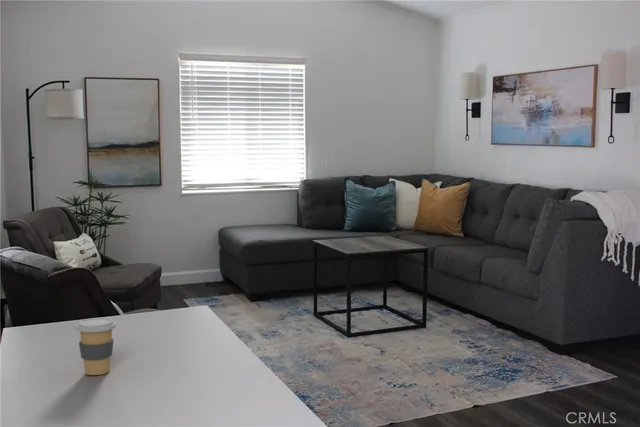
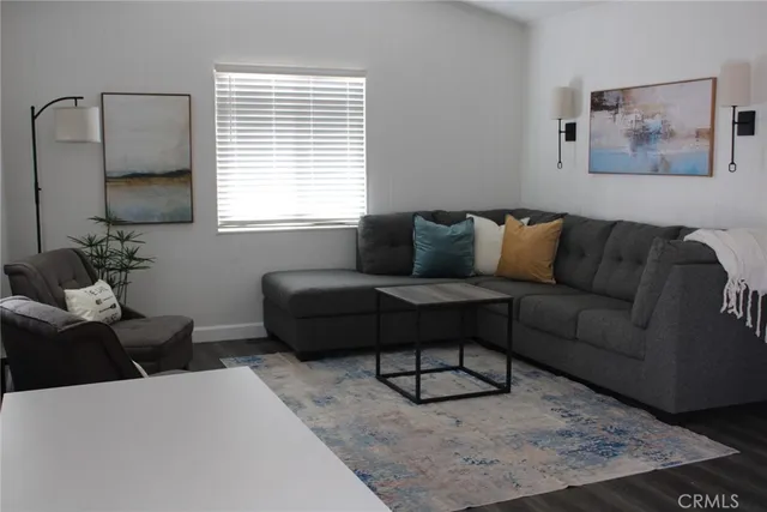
- coffee cup [75,317,117,376]
